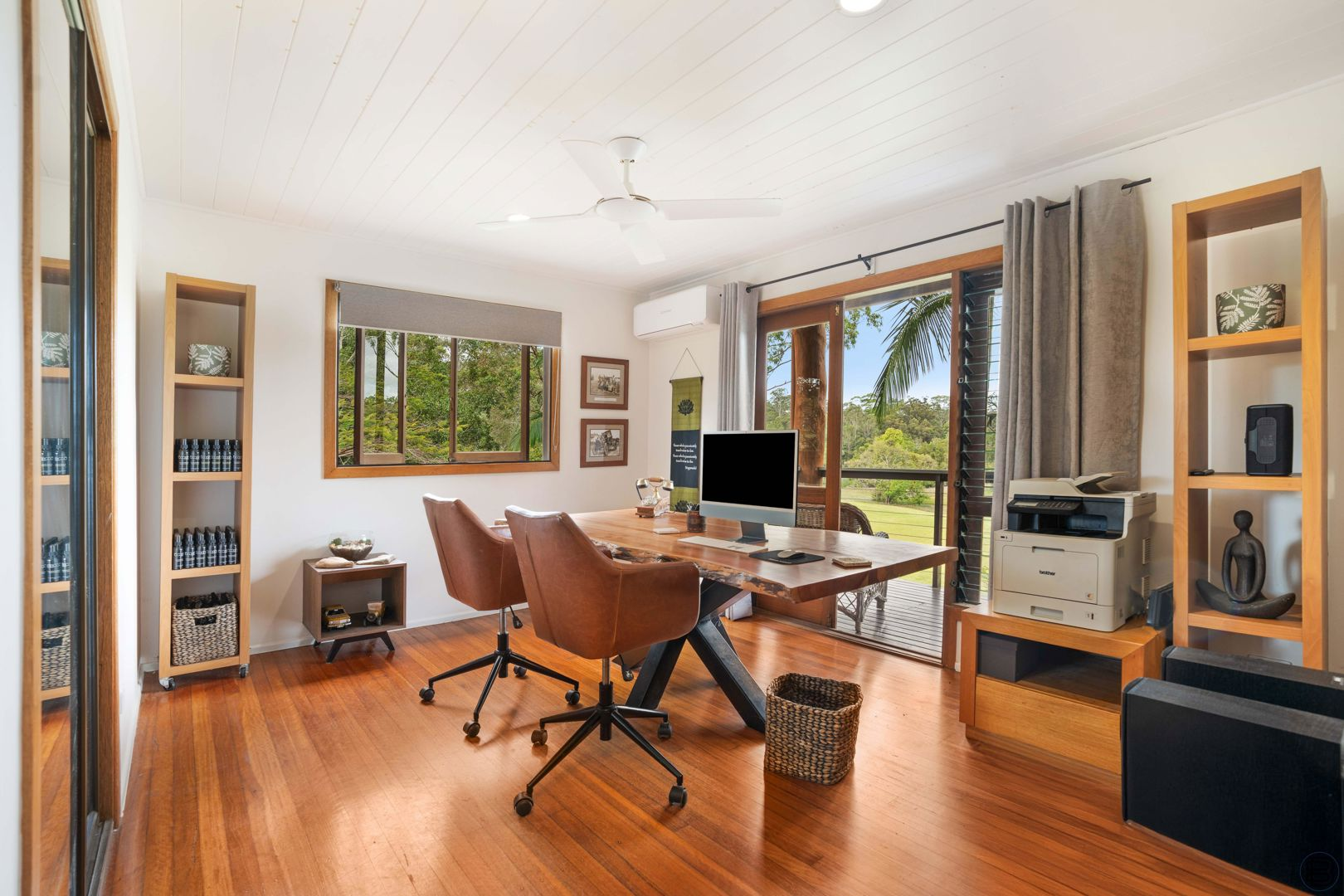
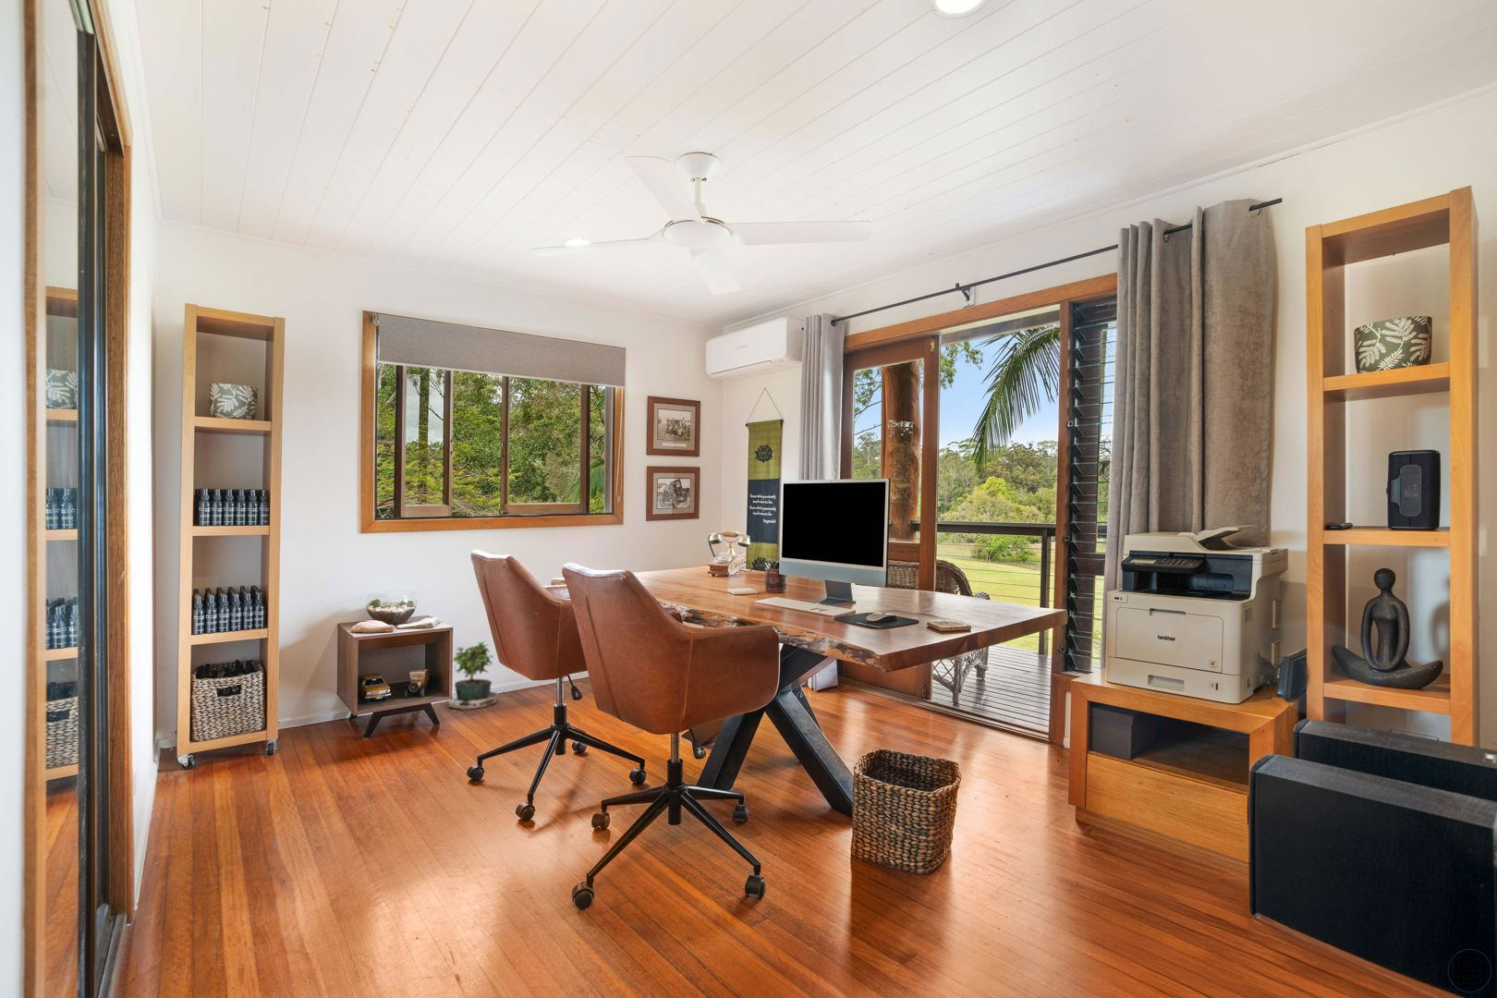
+ potted plant [448,639,499,716]
